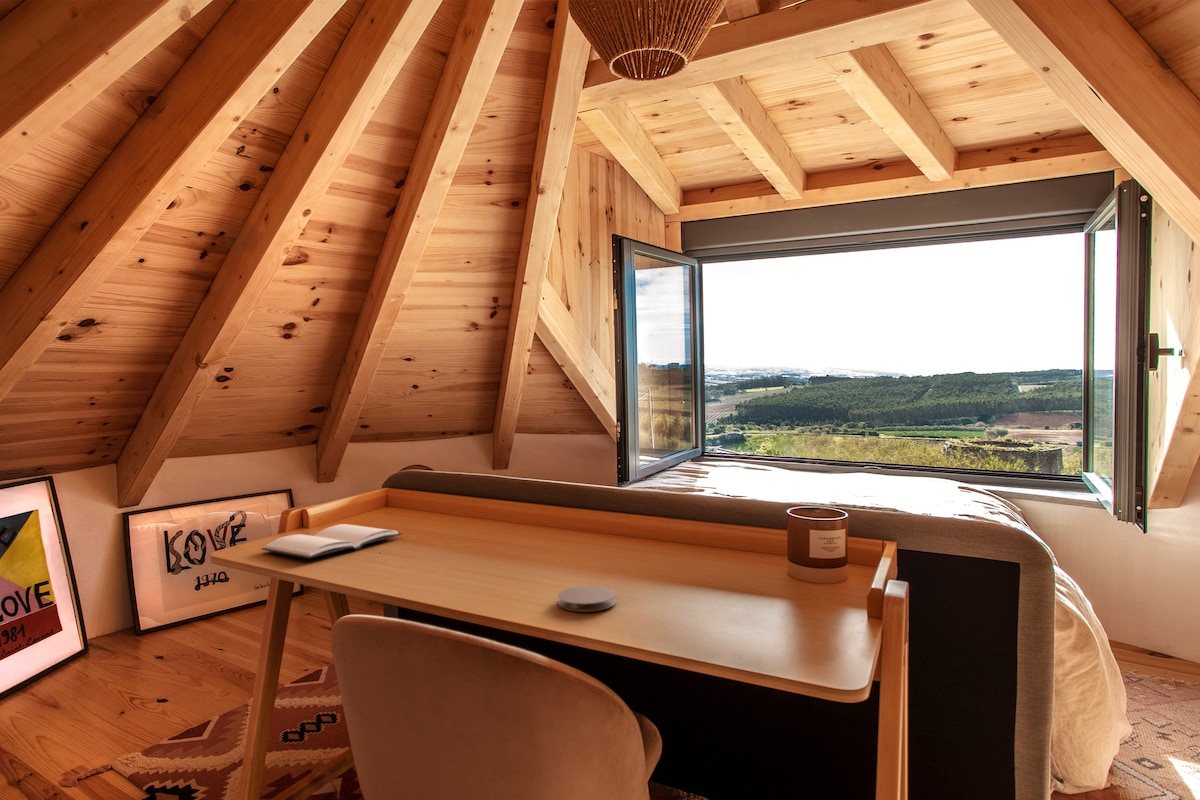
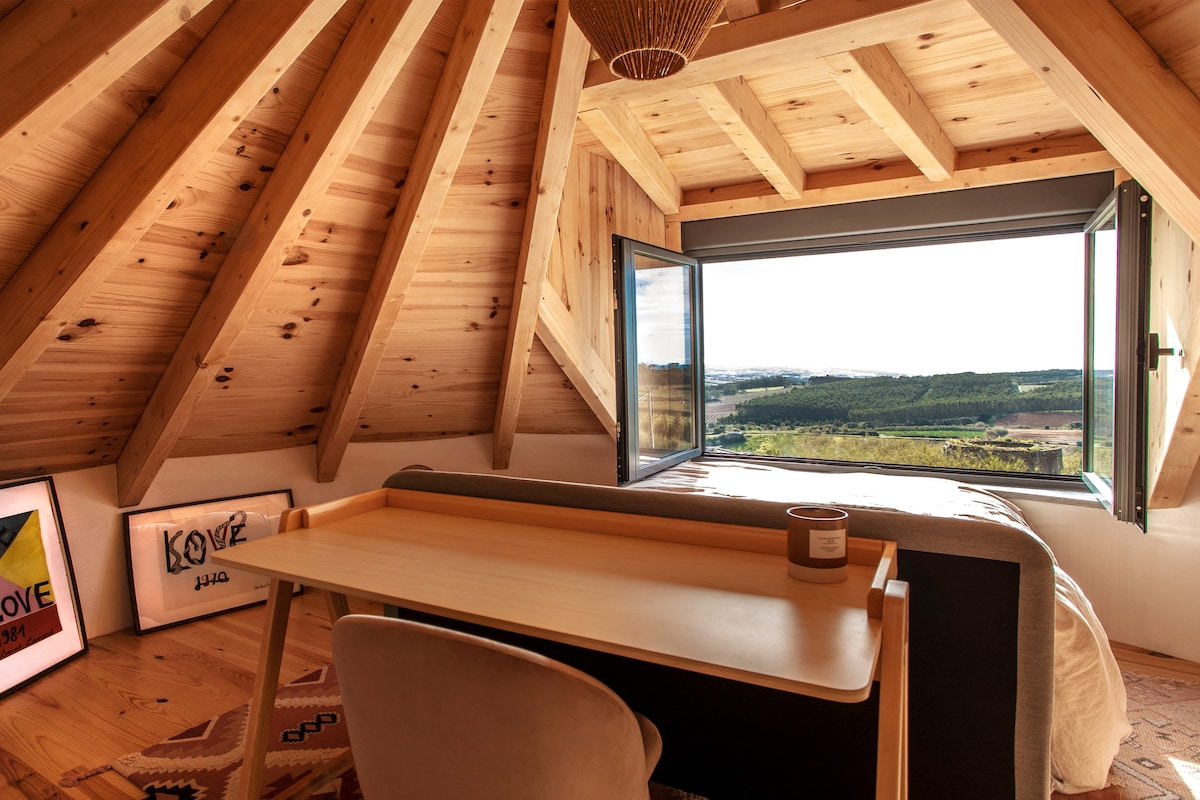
- coaster [557,585,618,613]
- book [260,523,403,559]
